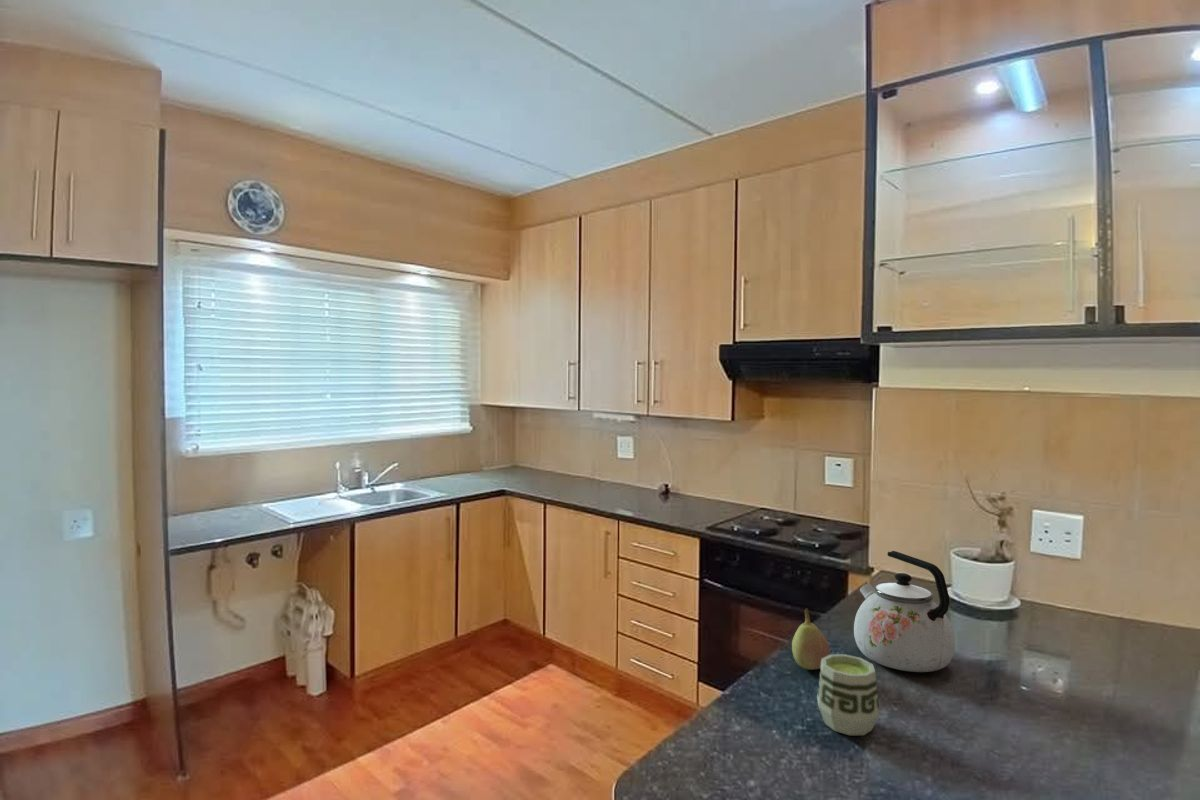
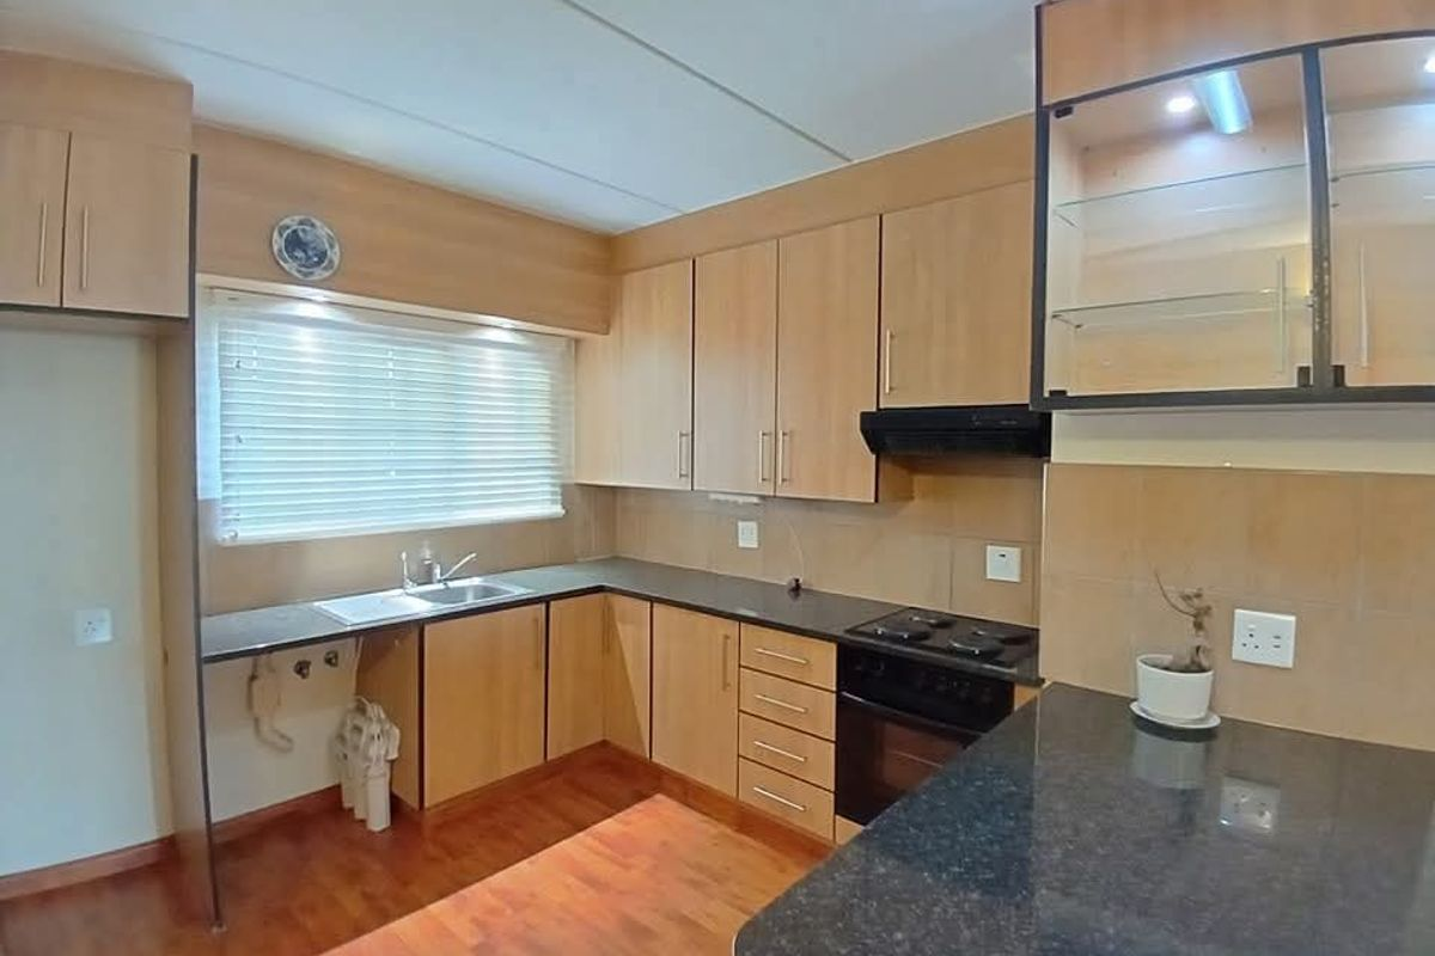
- fruit [791,607,831,671]
- cup [816,653,881,736]
- kettle [853,550,956,673]
